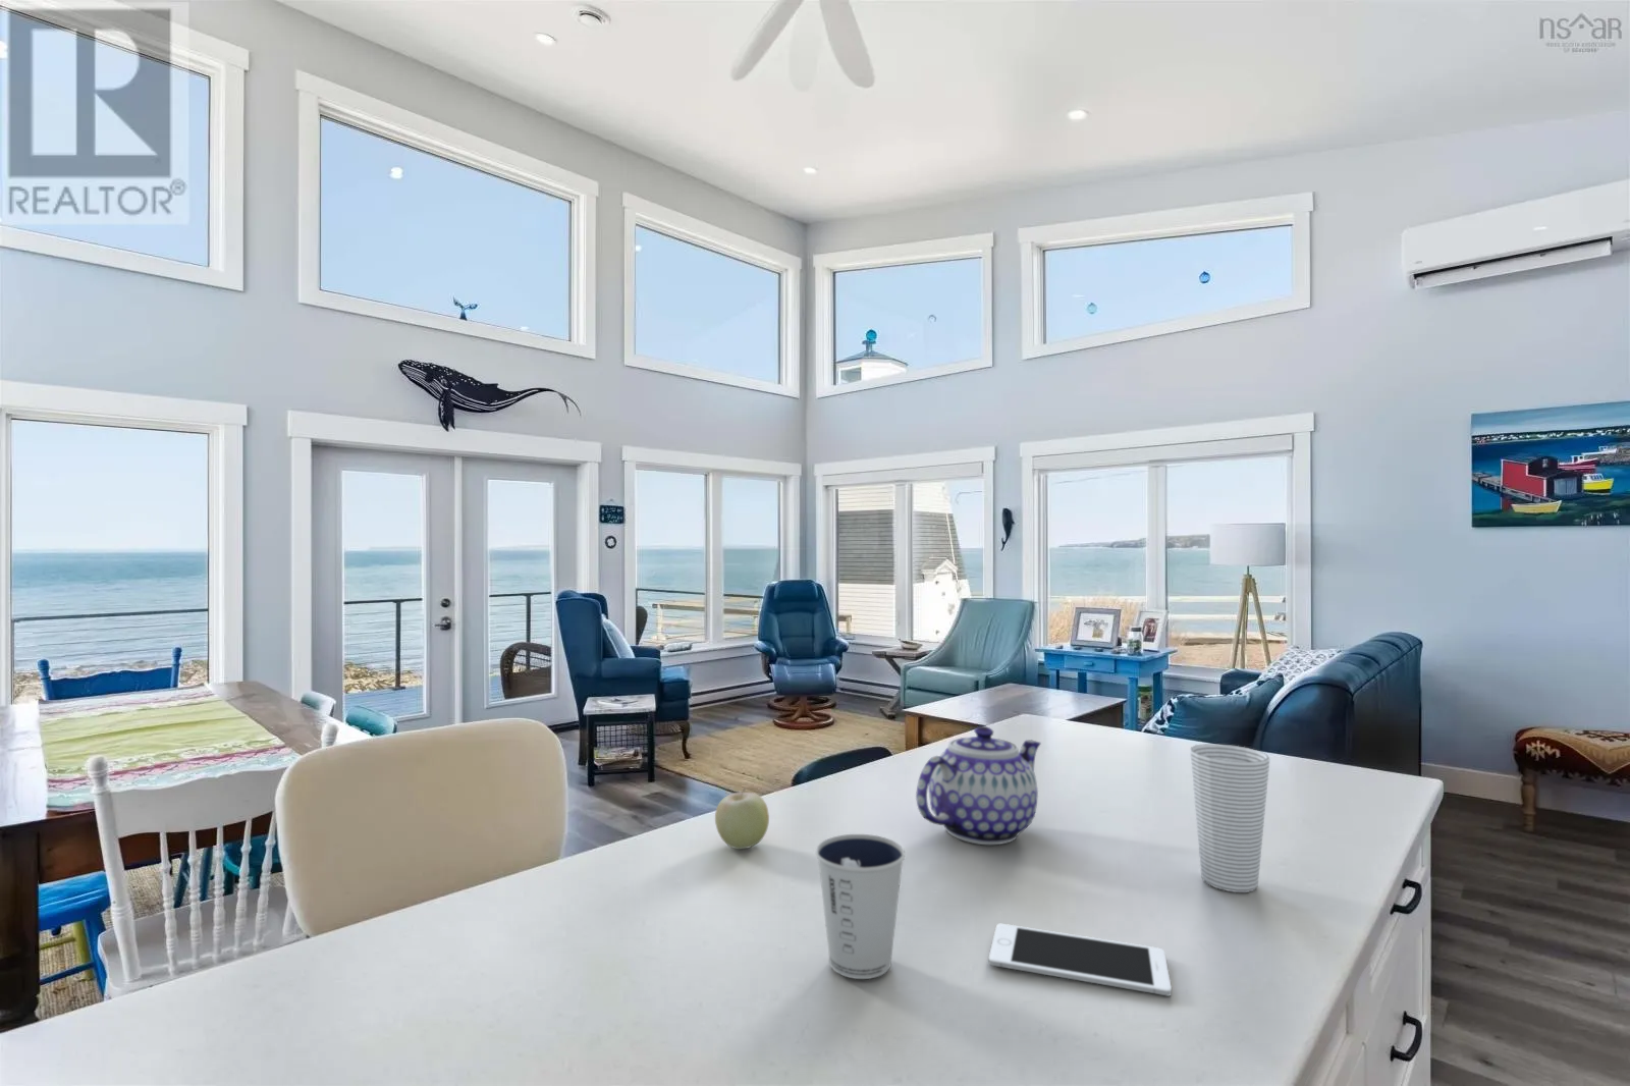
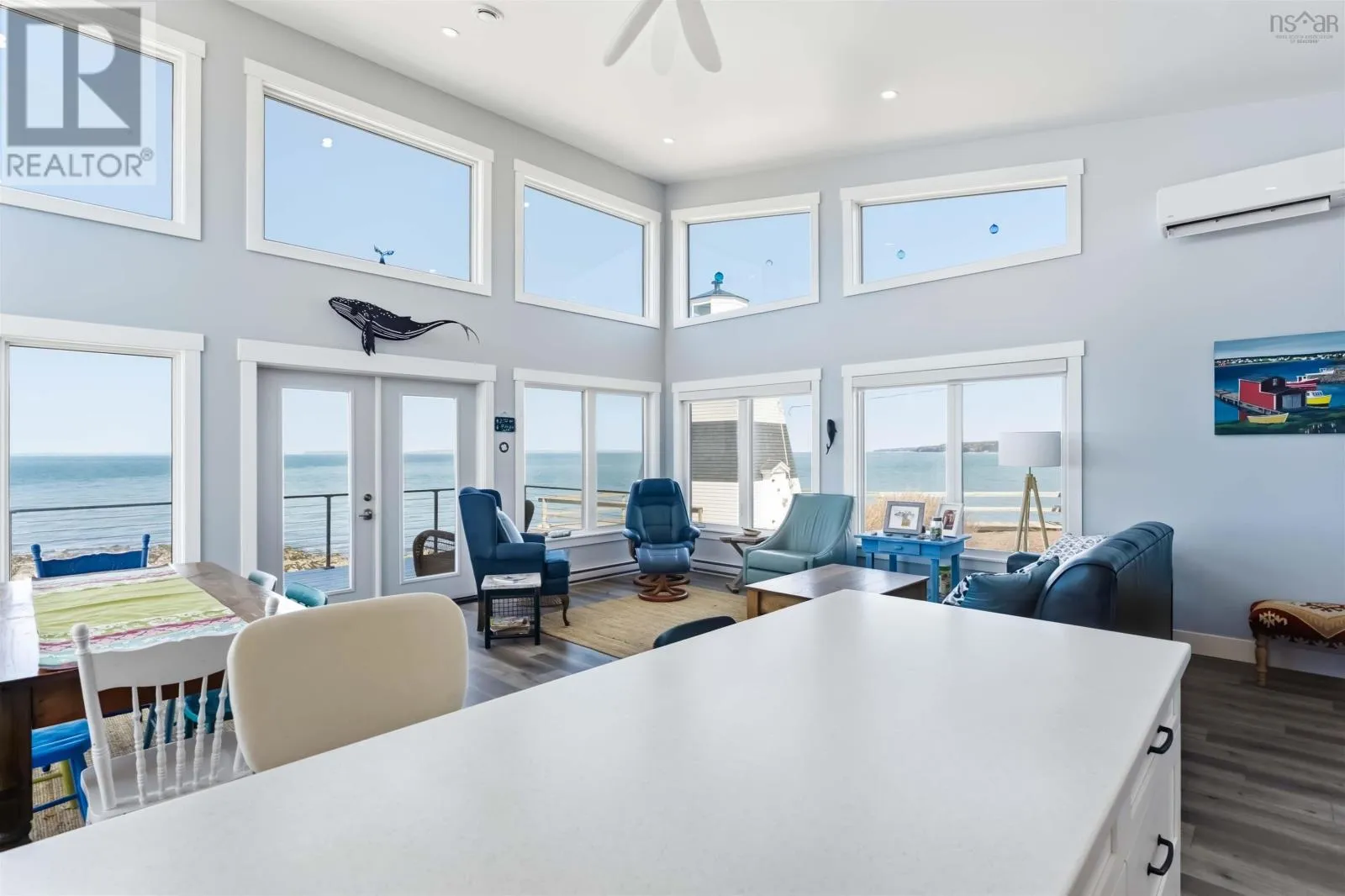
- cell phone [988,924,1173,998]
- cup [1189,743,1270,893]
- dixie cup [816,834,906,981]
- fruit [714,787,771,851]
- teapot [915,725,1042,846]
